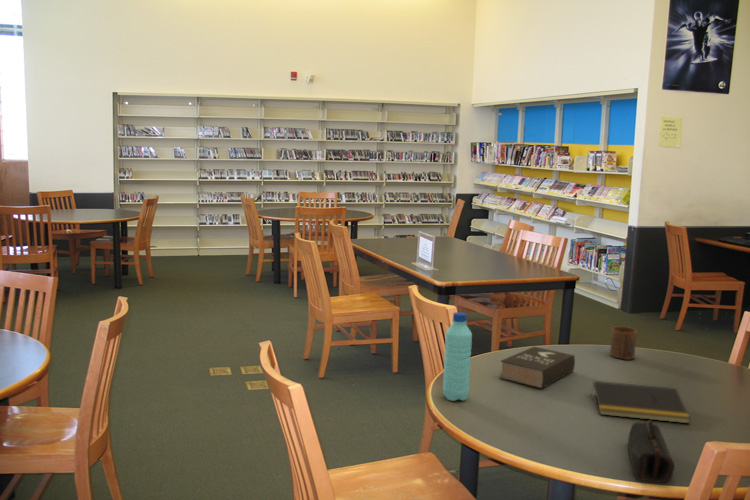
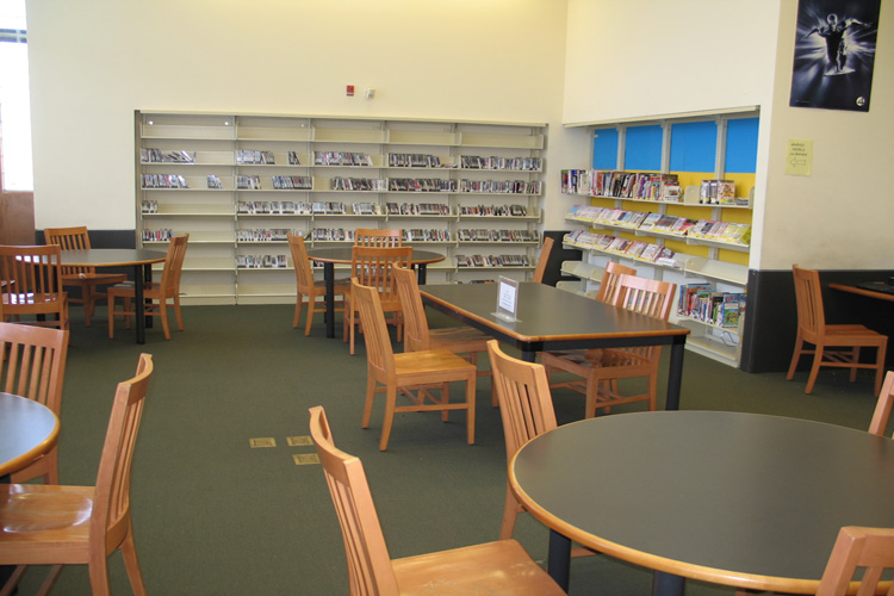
- notepad [590,380,691,424]
- water bottle [442,311,473,402]
- book [499,346,576,390]
- pencil case [627,419,676,484]
- cup [609,326,638,361]
